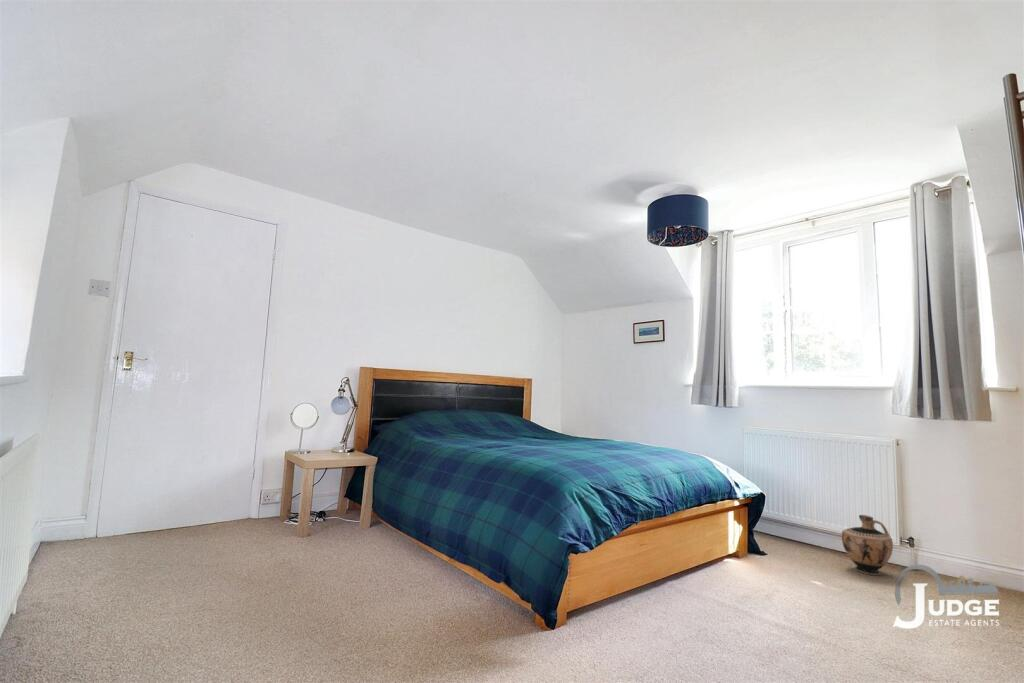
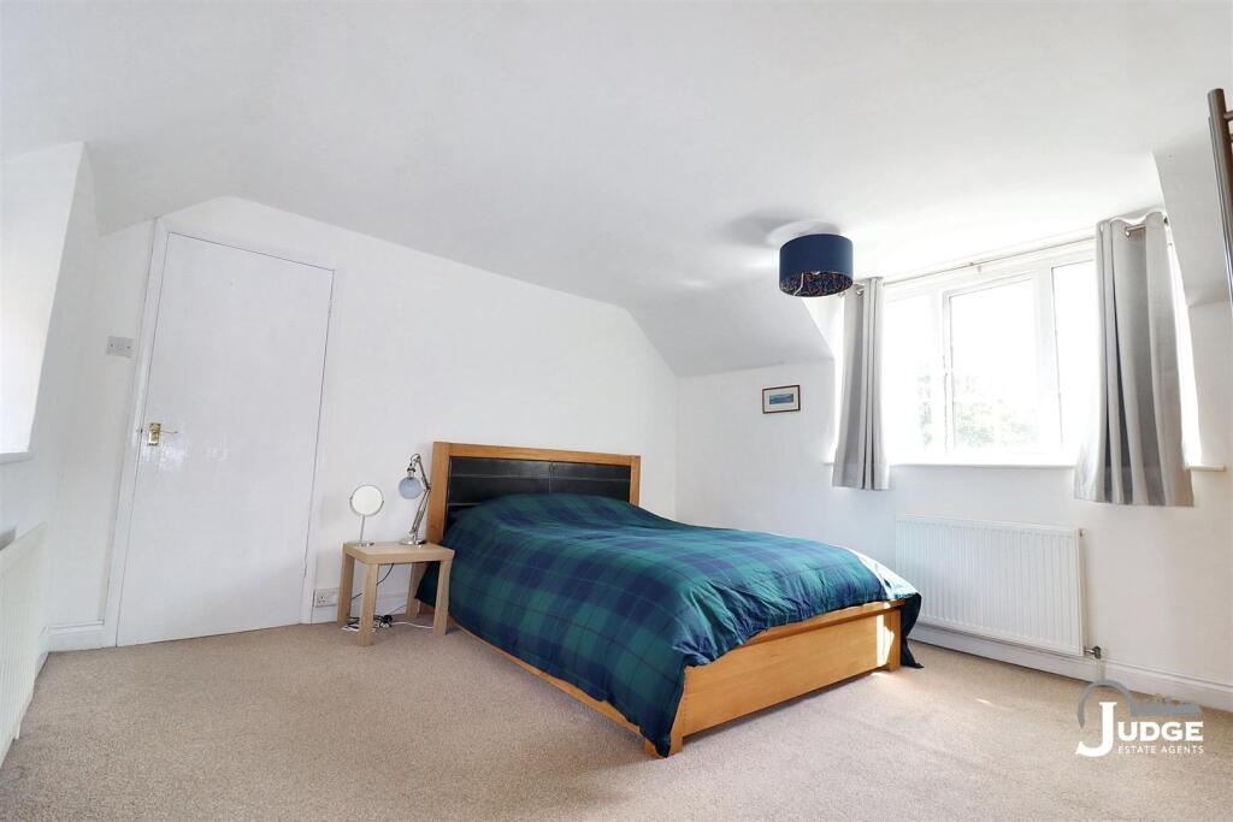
- ceramic jug [841,514,894,576]
